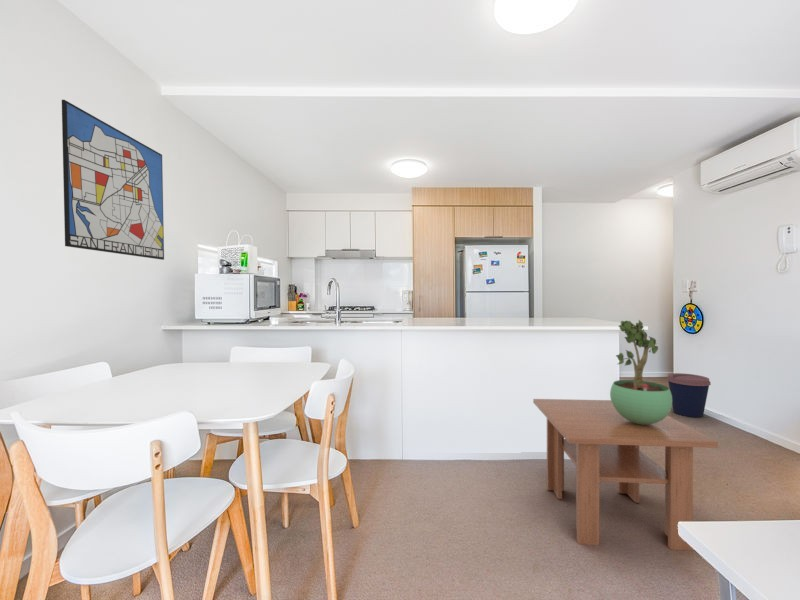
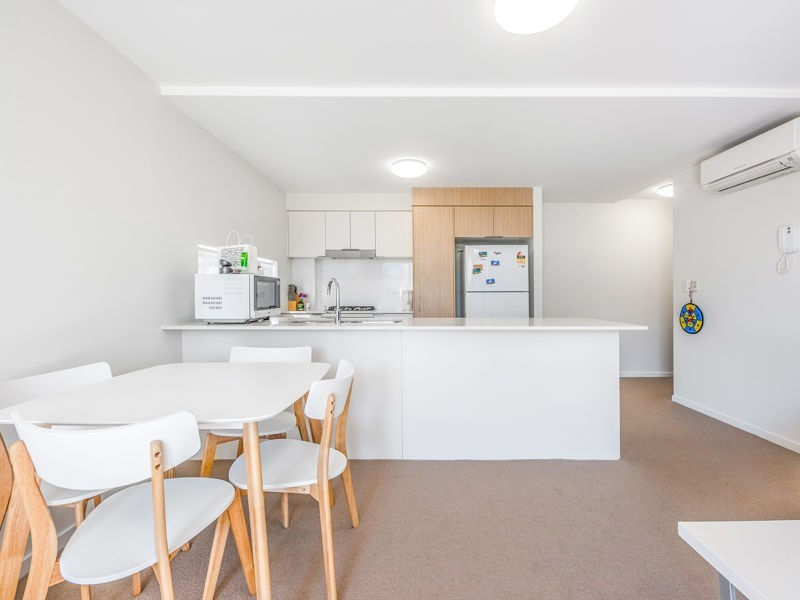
- coffee cup [666,372,712,418]
- potted plant [609,319,673,425]
- coffee table [532,398,719,552]
- wall art [61,99,165,261]
